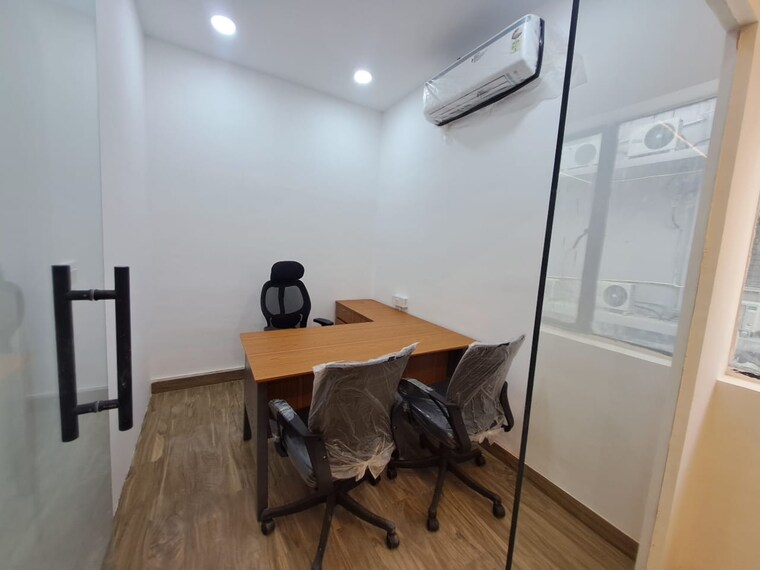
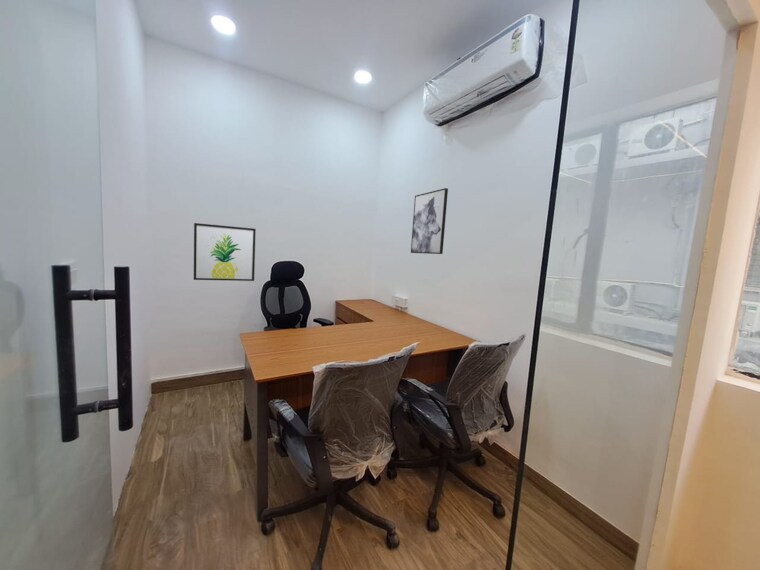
+ wall art [193,222,257,282]
+ wall art [410,187,449,255]
